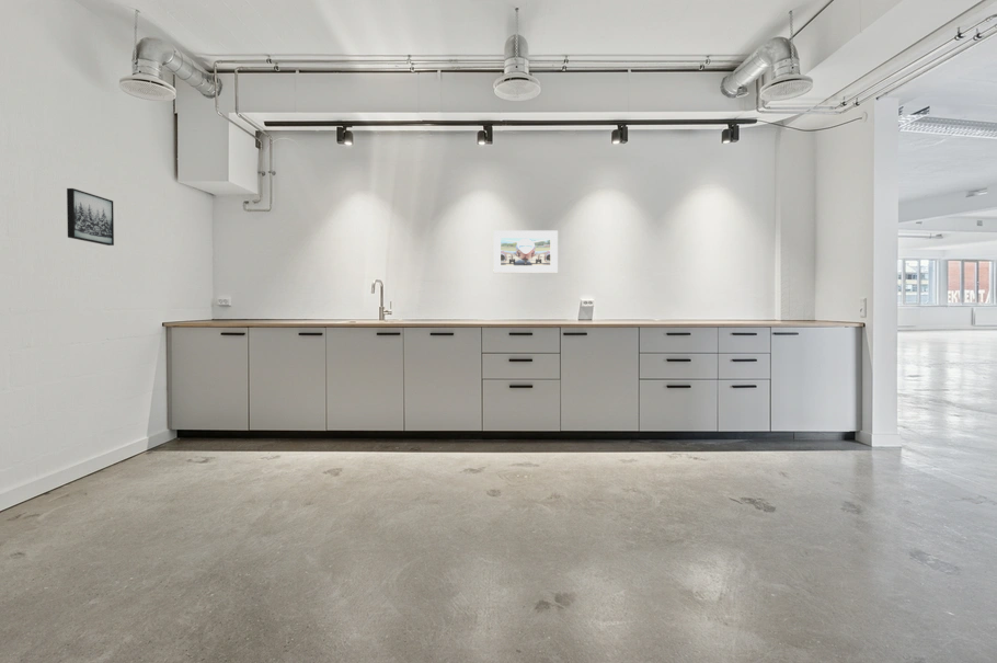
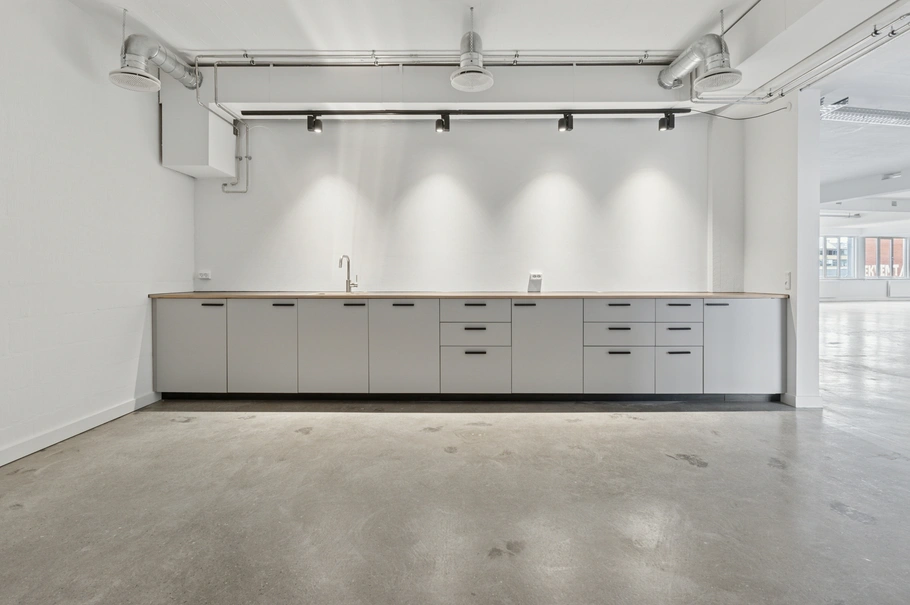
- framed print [492,229,559,274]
- wall art [66,187,115,247]
